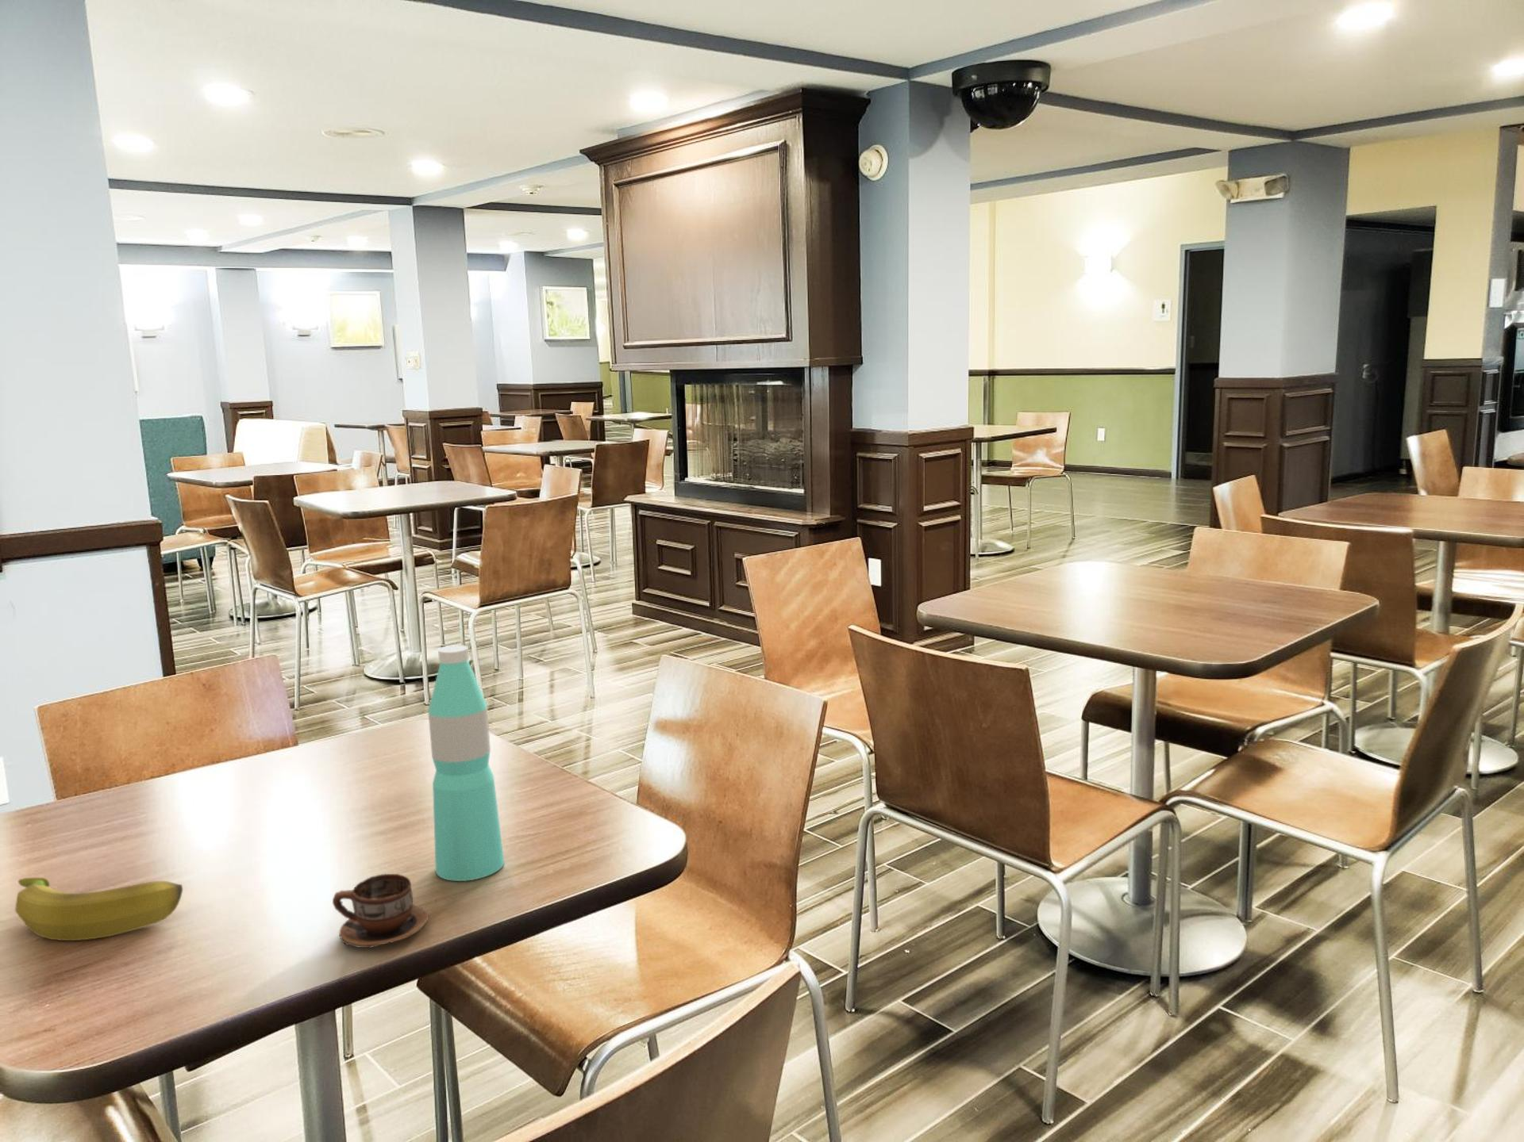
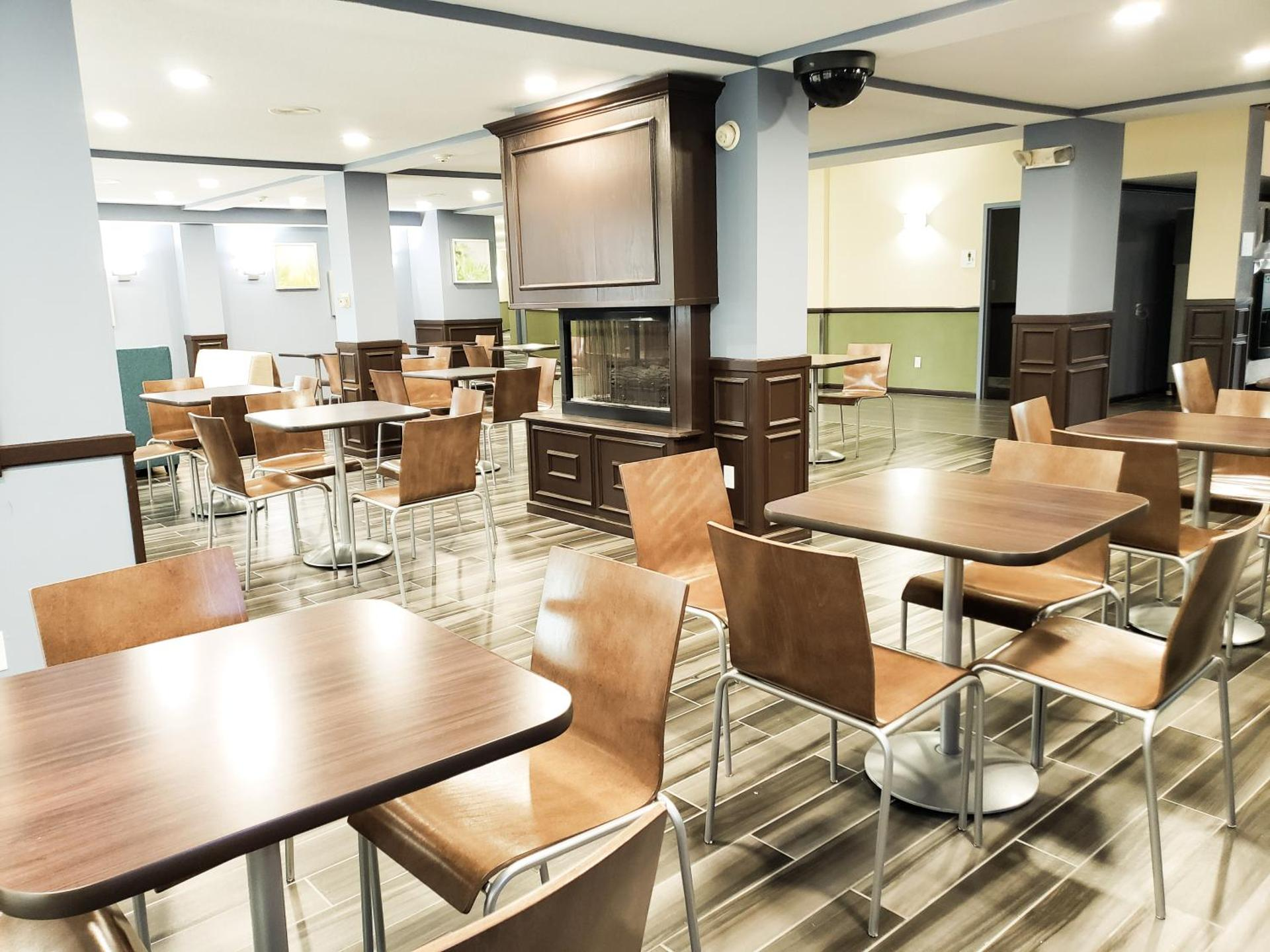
- cup [331,873,430,949]
- banana [14,877,184,942]
- water bottle [427,644,505,882]
